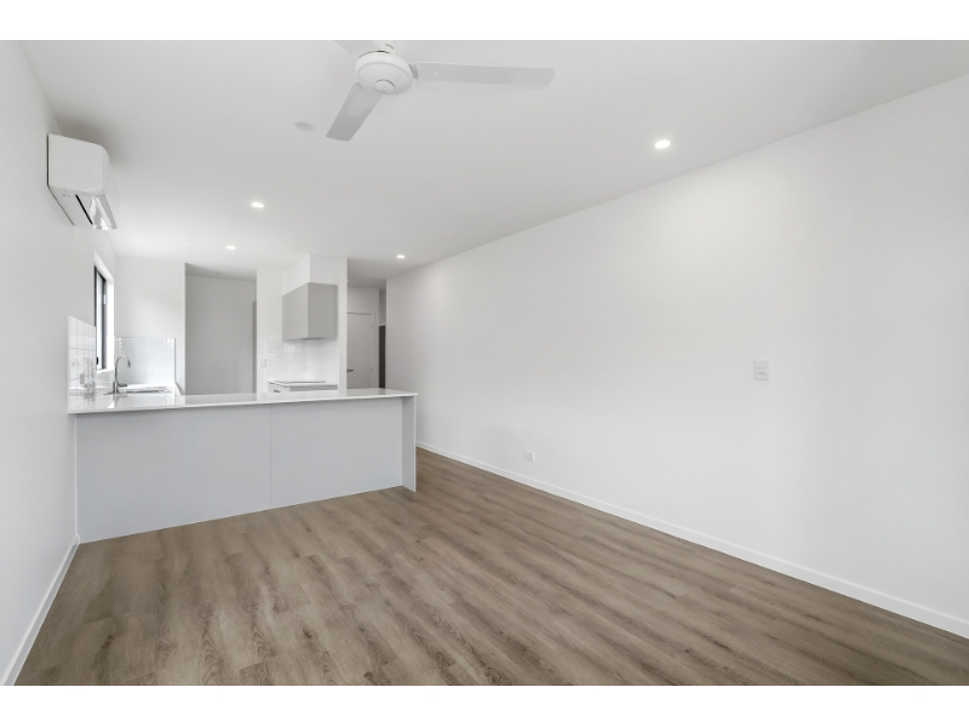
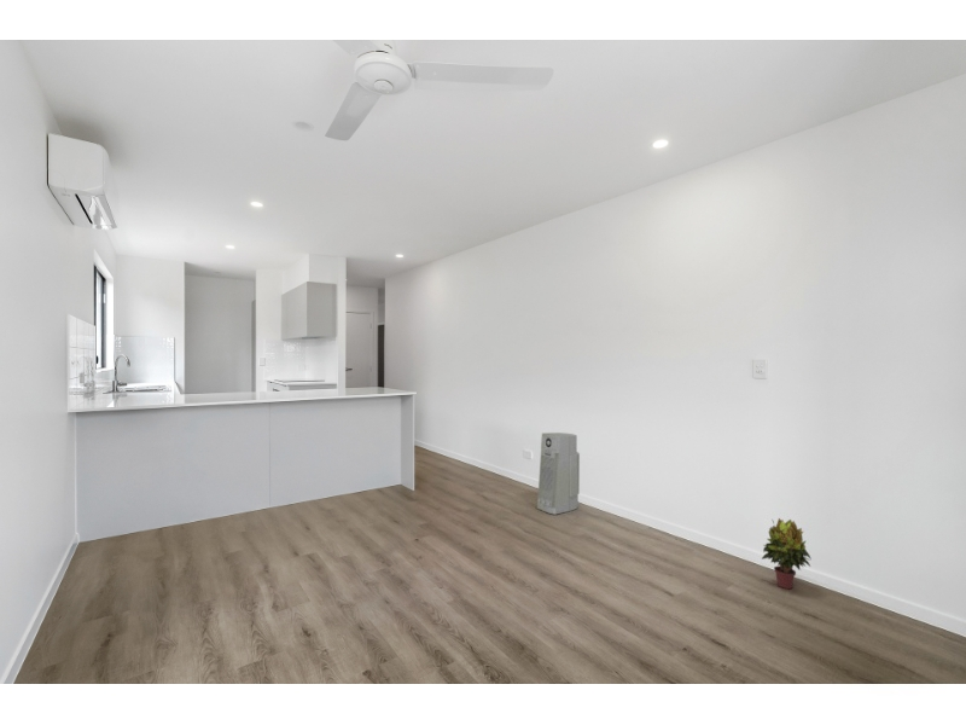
+ potted plant [761,517,813,590]
+ air purifier [536,431,581,516]
